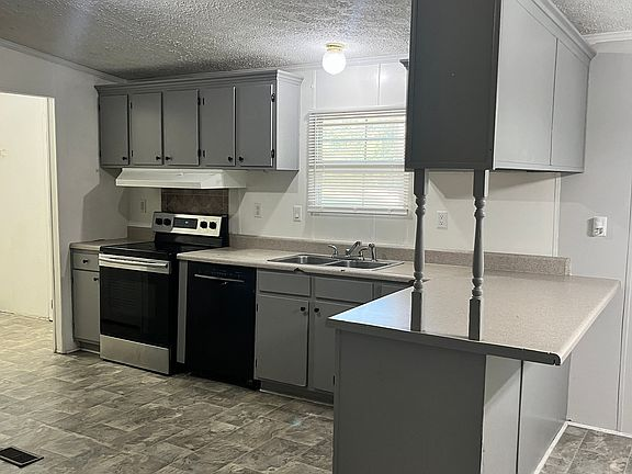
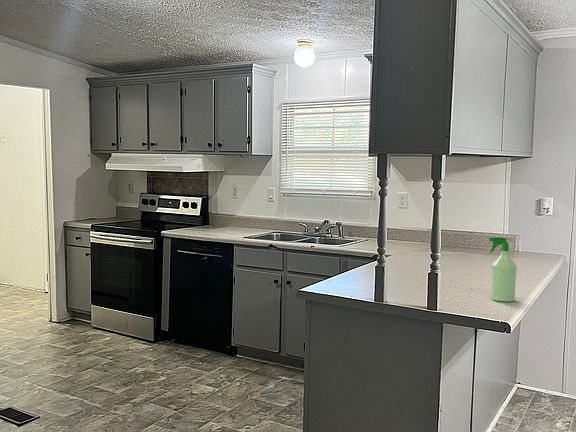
+ spray bottle [488,236,518,303]
